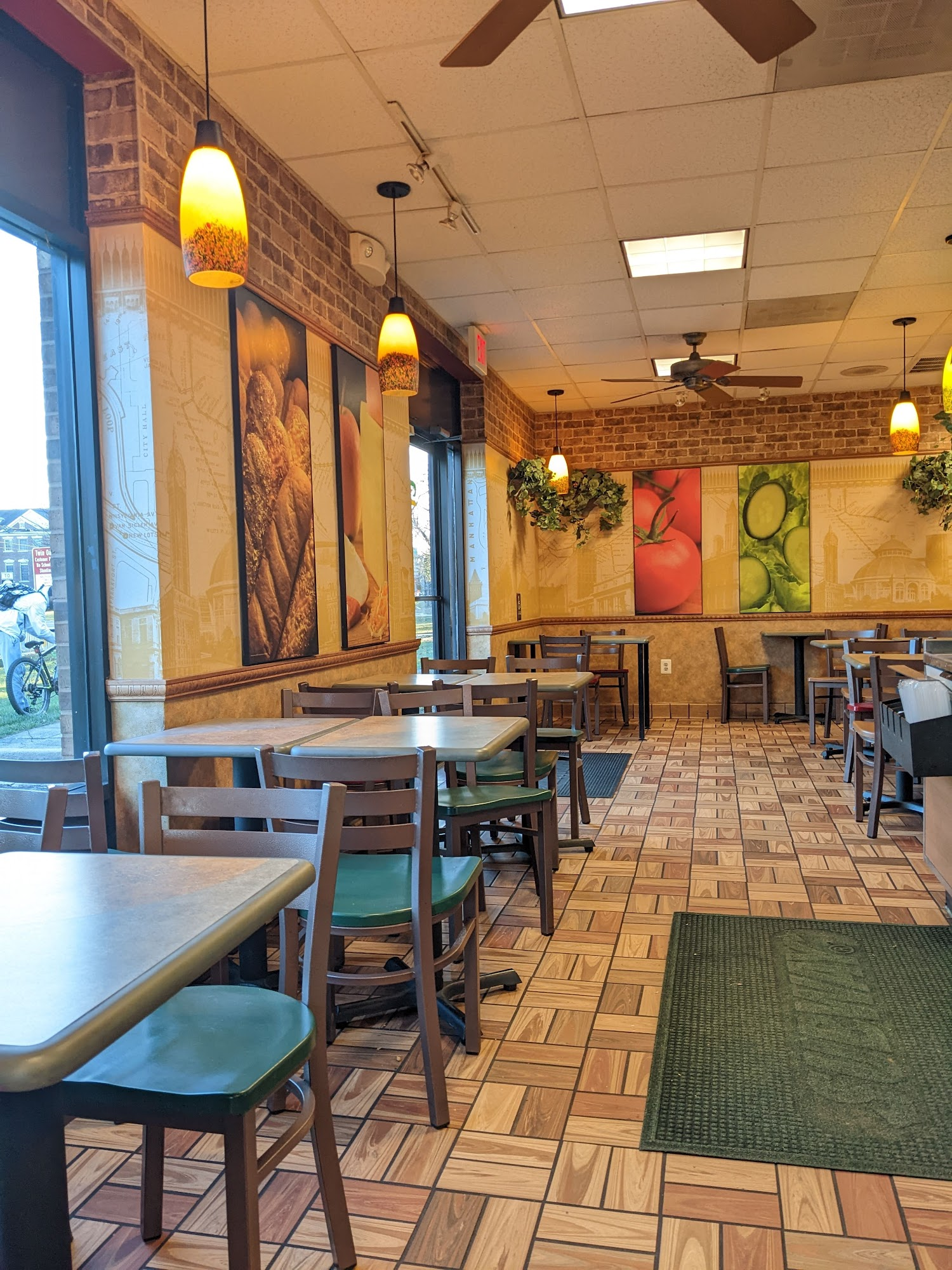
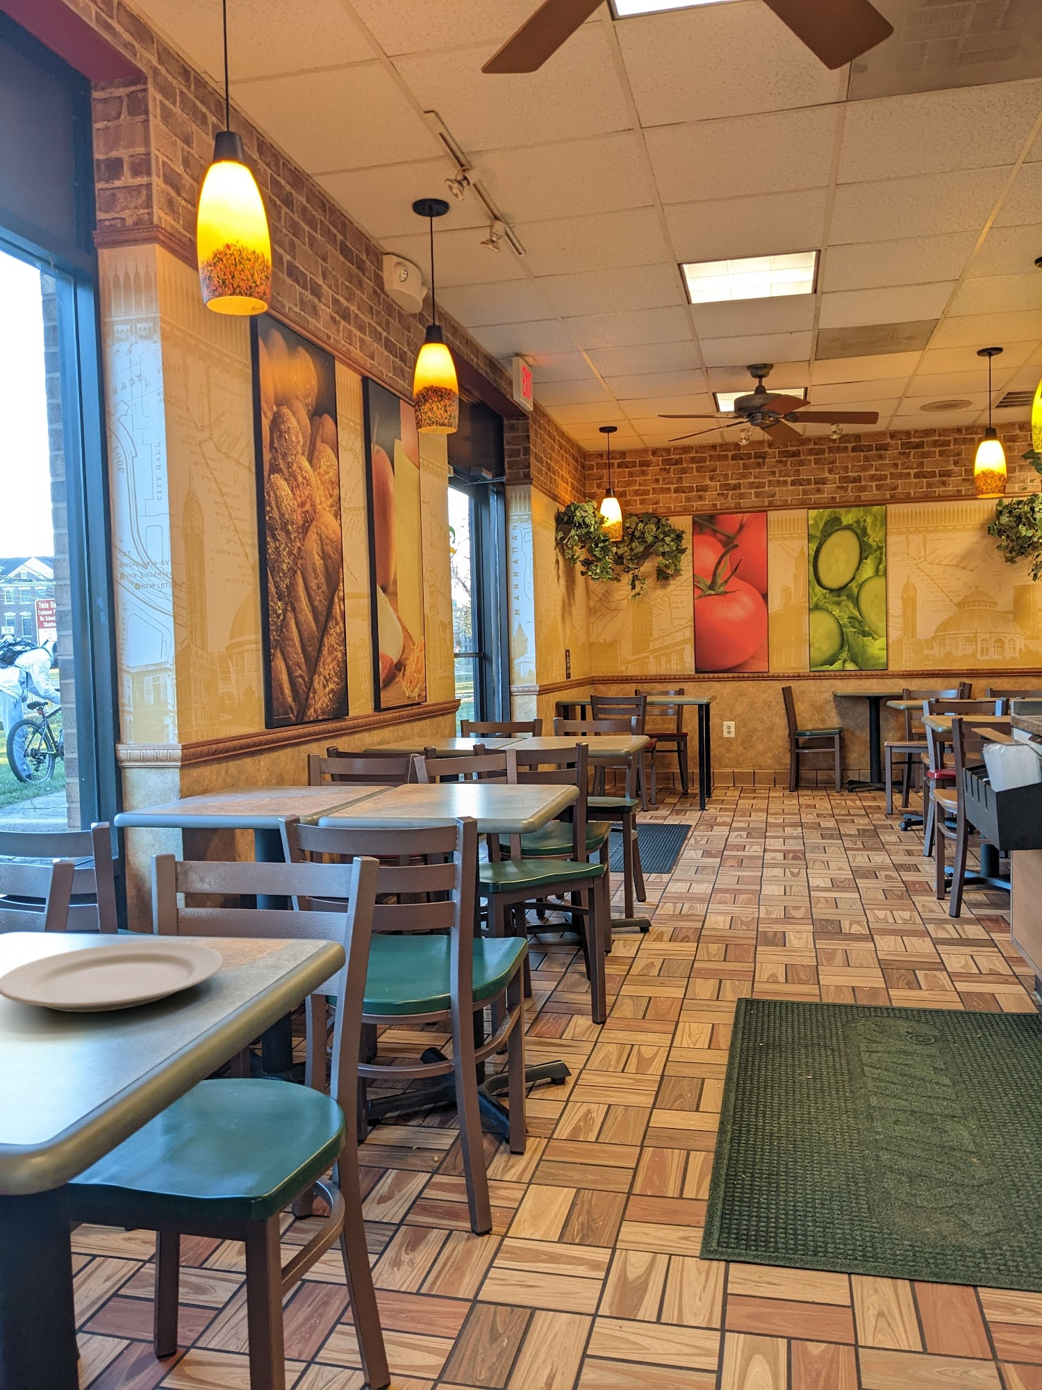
+ chinaware [0,941,223,1012]
